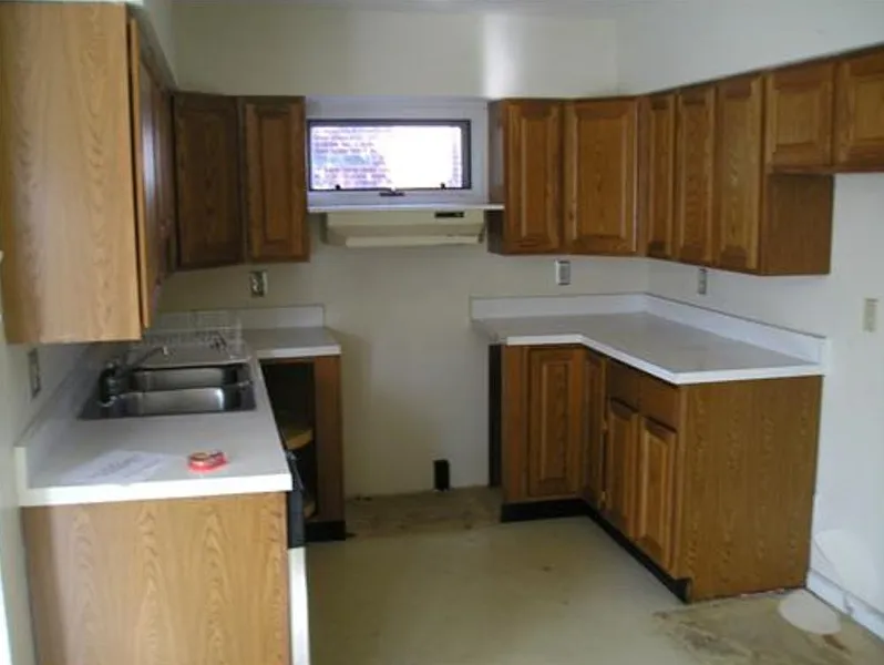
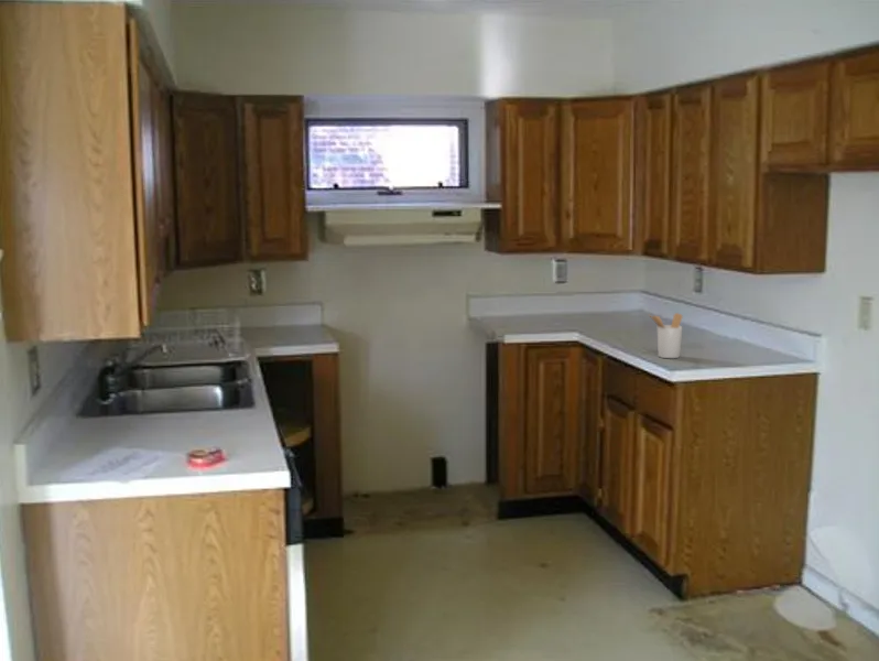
+ utensil holder [647,312,684,359]
